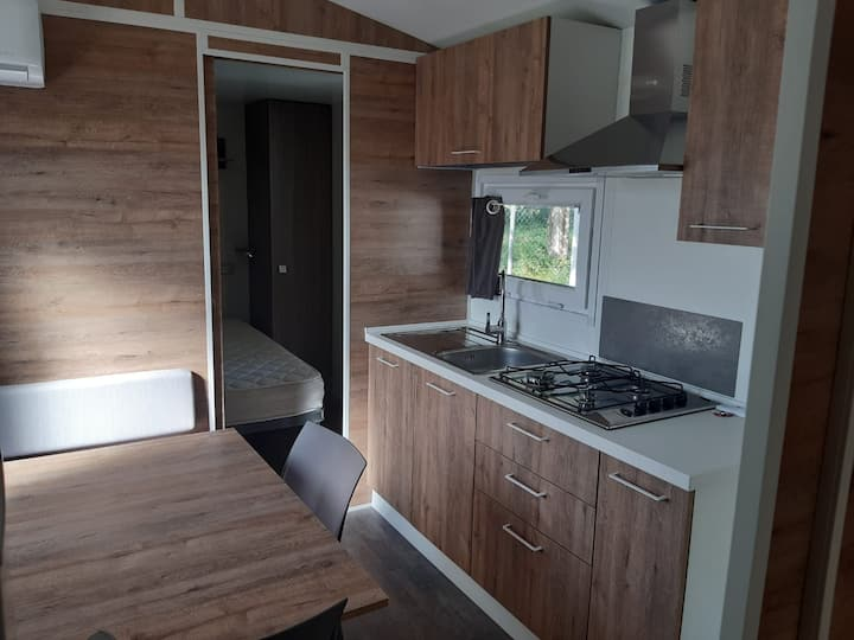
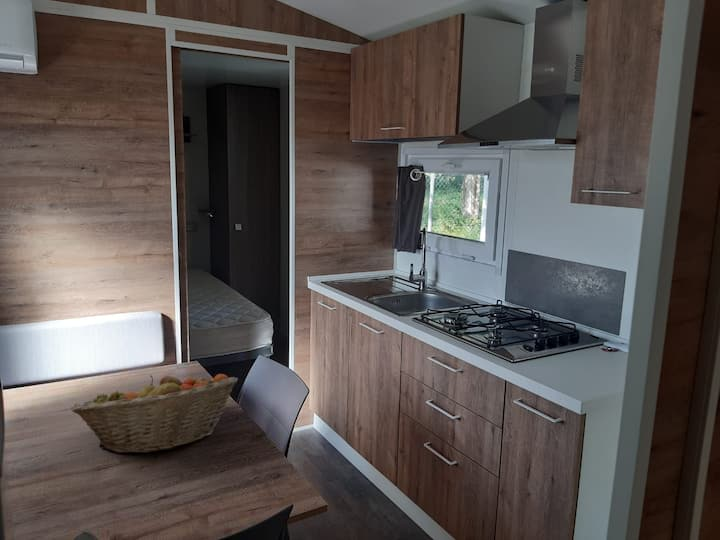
+ fruit basket [70,373,239,454]
